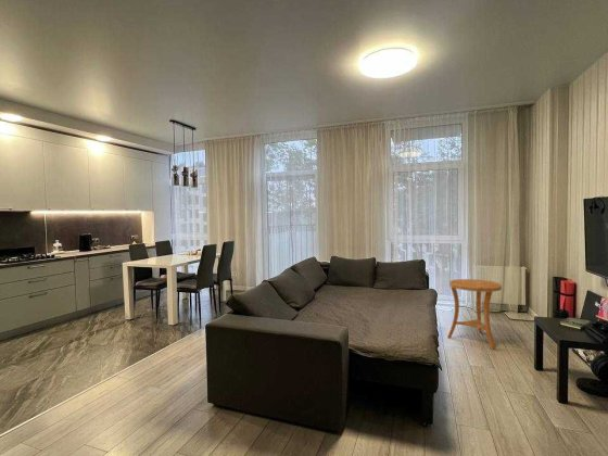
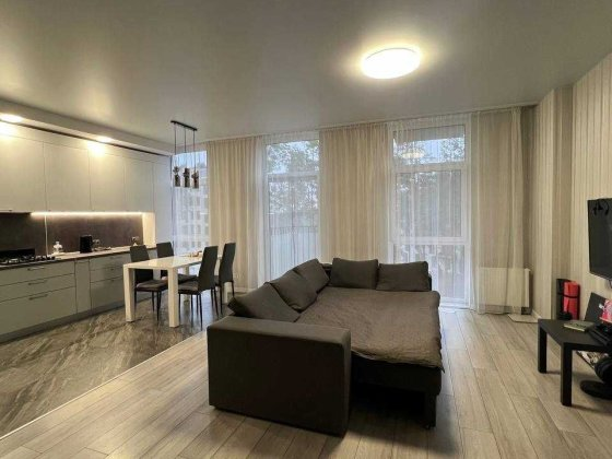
- side table [446,278,503,350]
